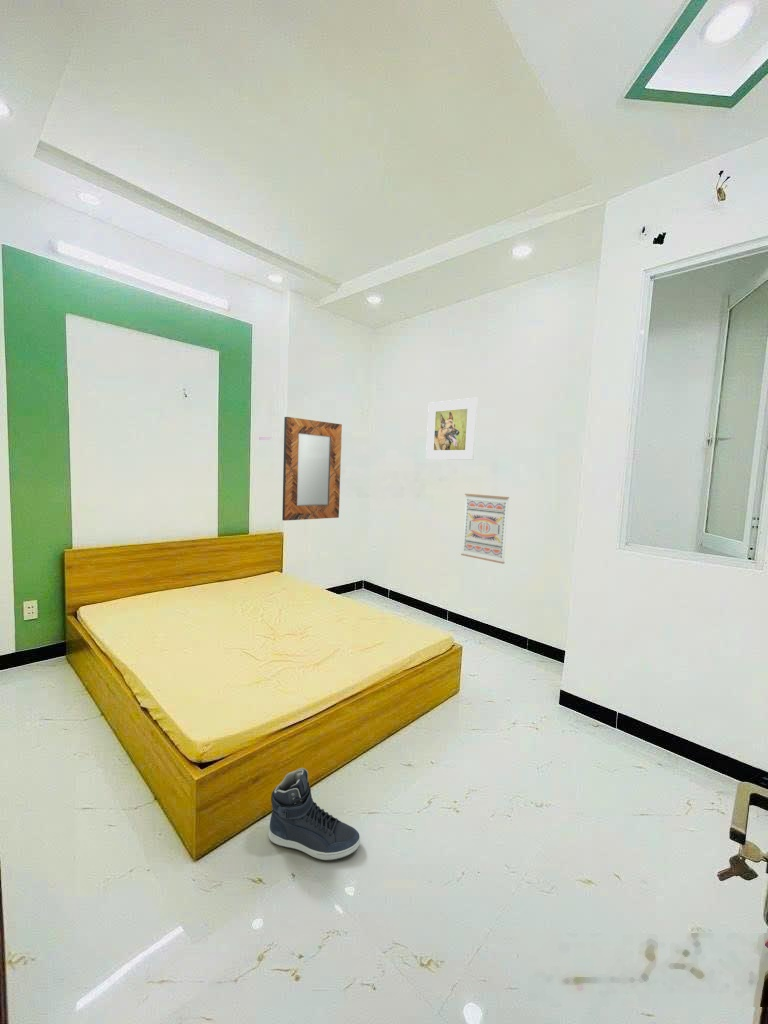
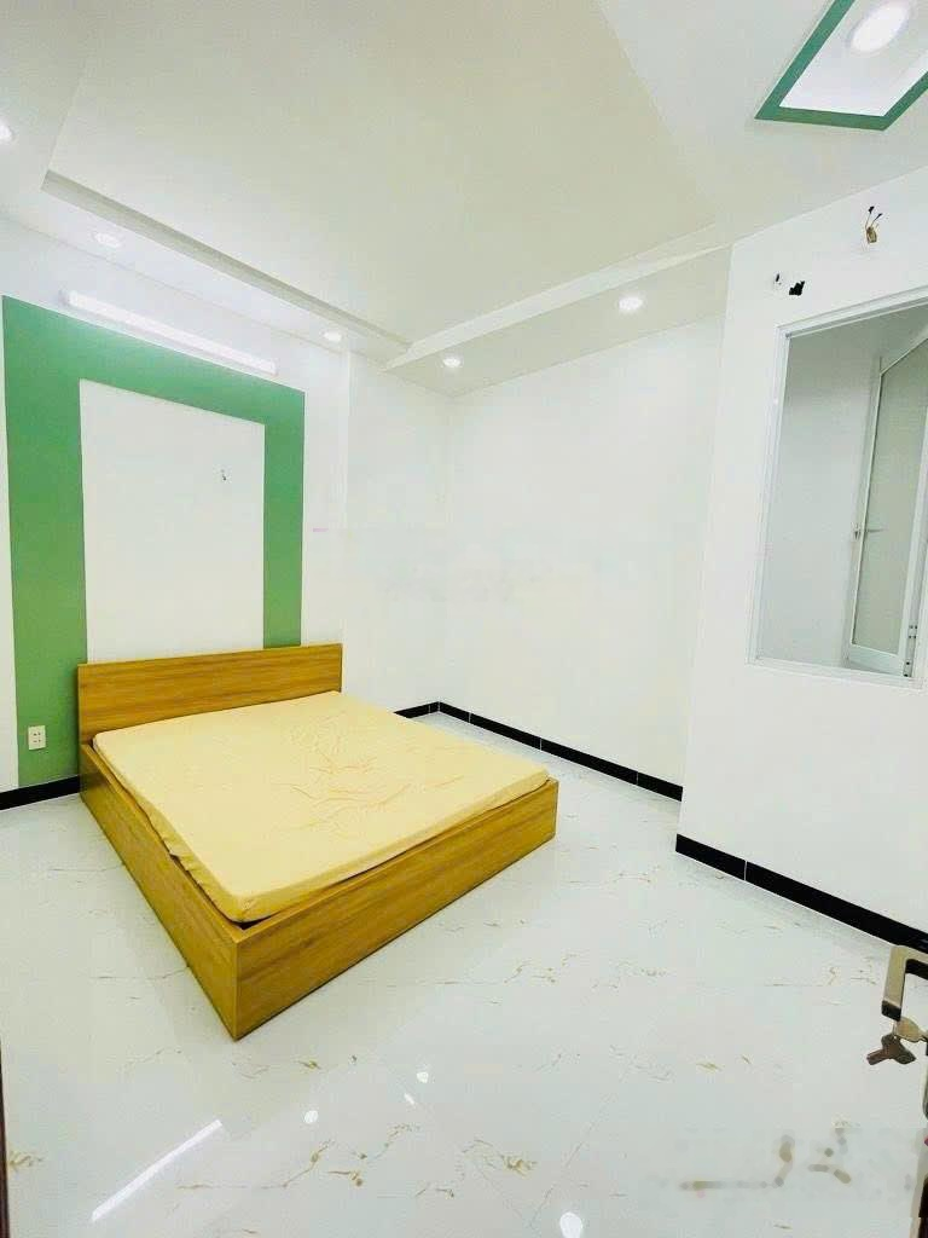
- wall art [460,493,510,565]
- sneaker [268,767,361,862]
- home mirror [281,416,343,522]
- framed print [425,397,478,461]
